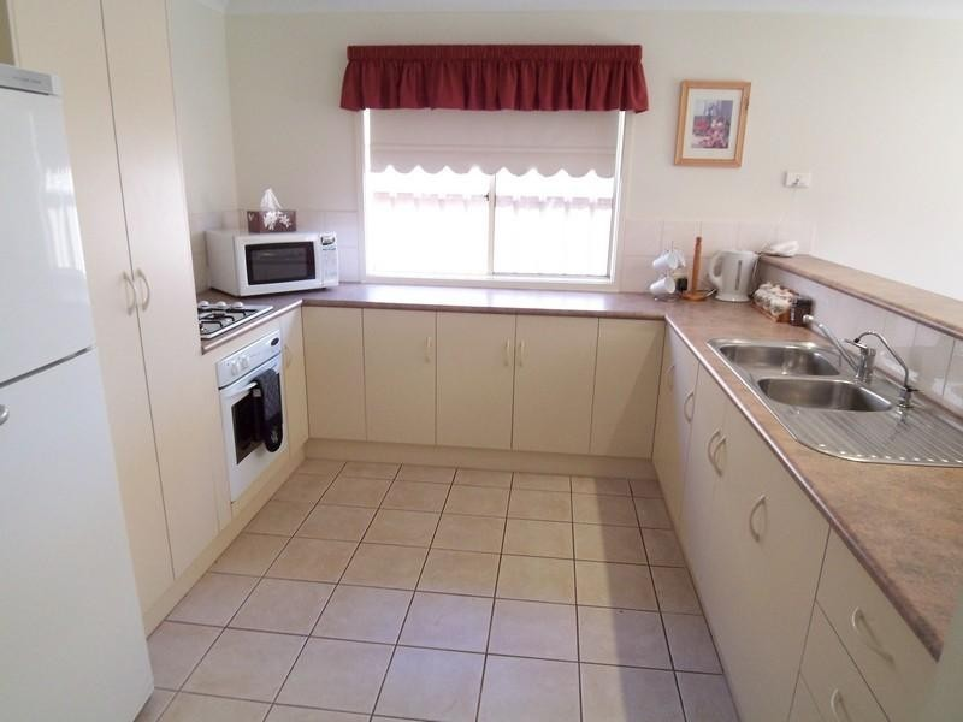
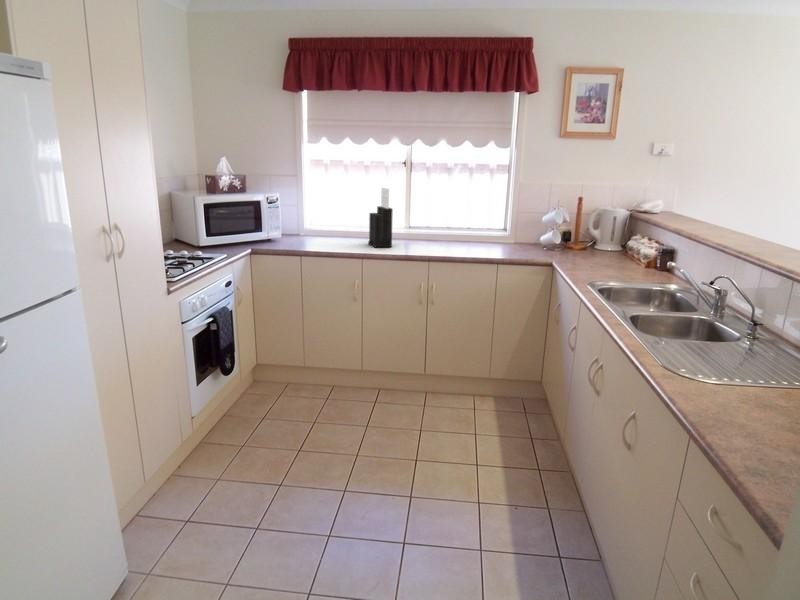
+ knife block [367,187,394,248]
